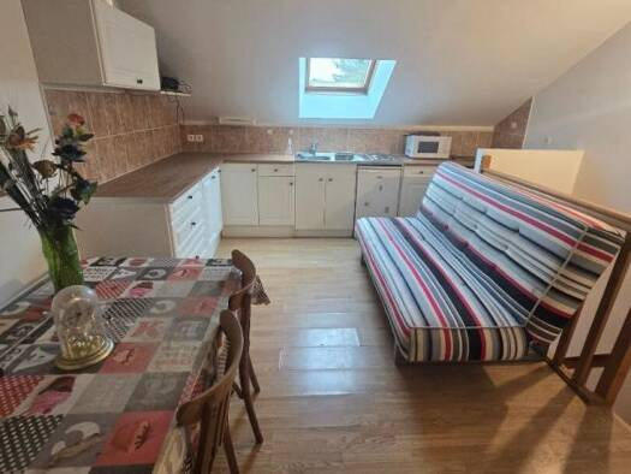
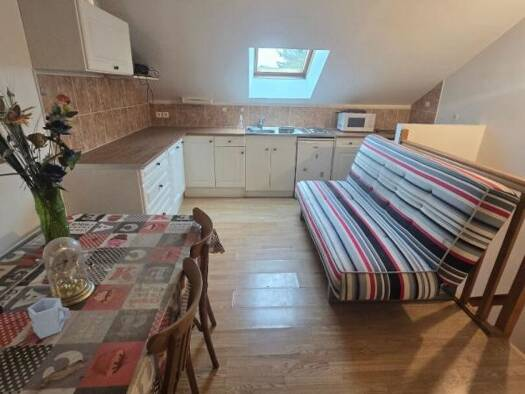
+ cup [26,297,72,340]
